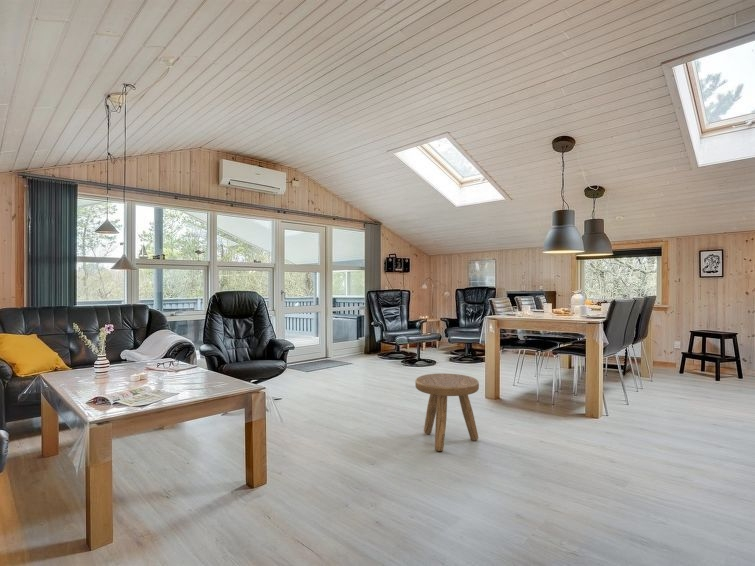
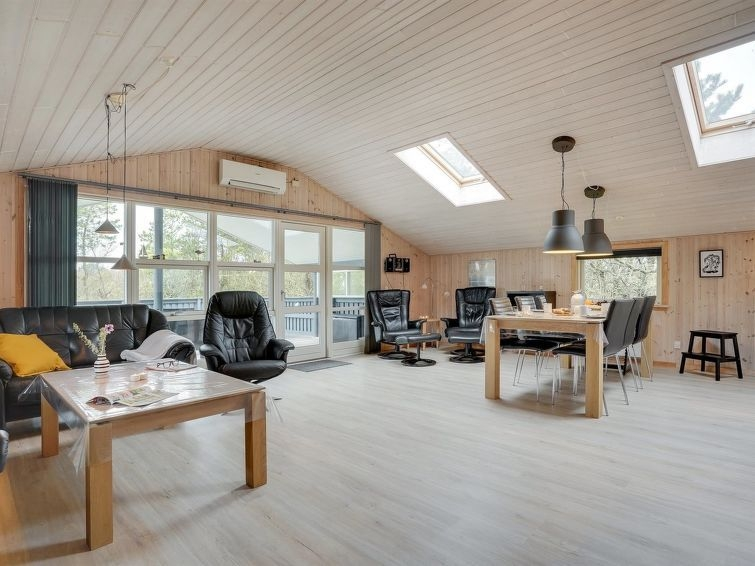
- stool [414,372,480,452]
